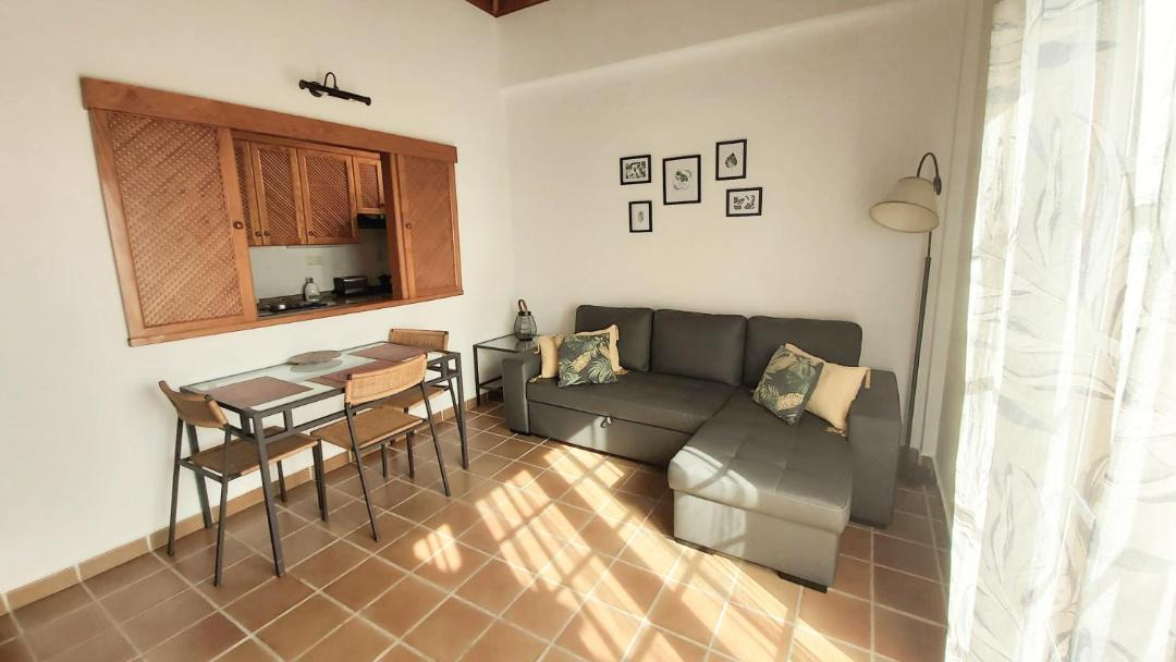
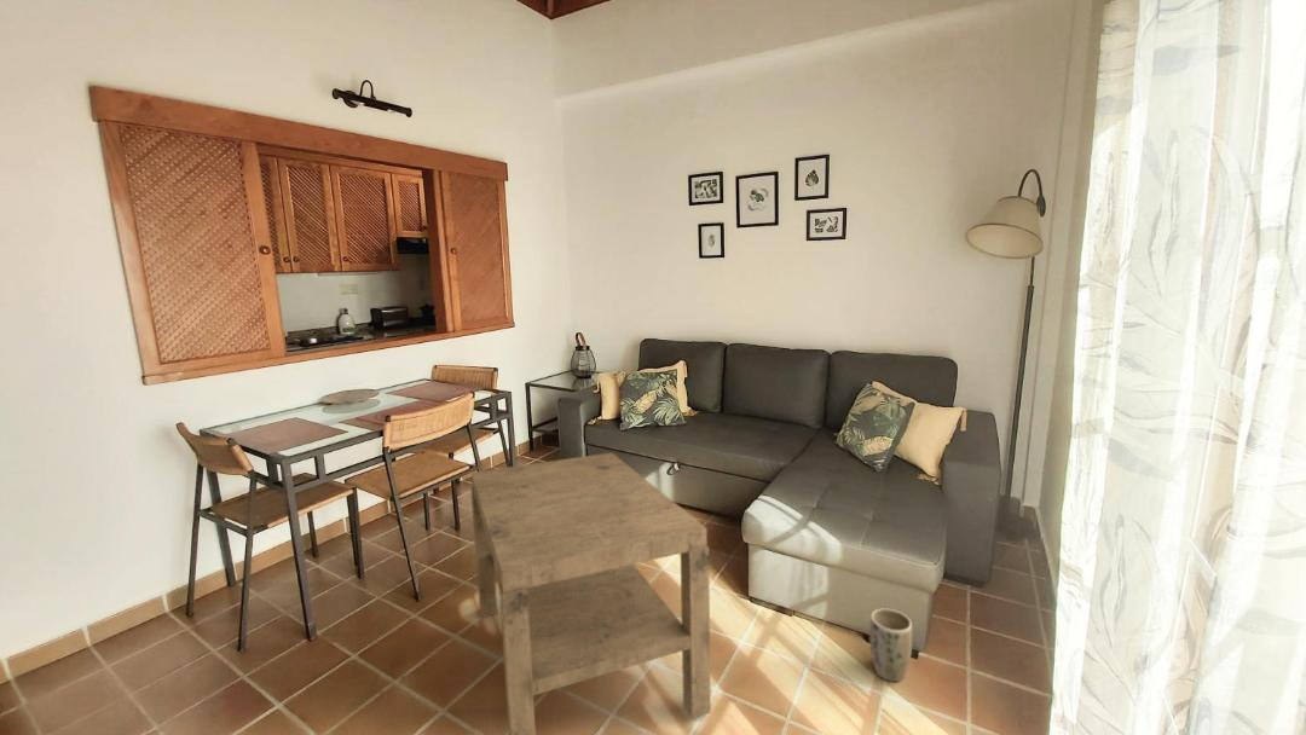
+ plant pot [868,608,913,683]
+ coffee table [469,452,712,735]
